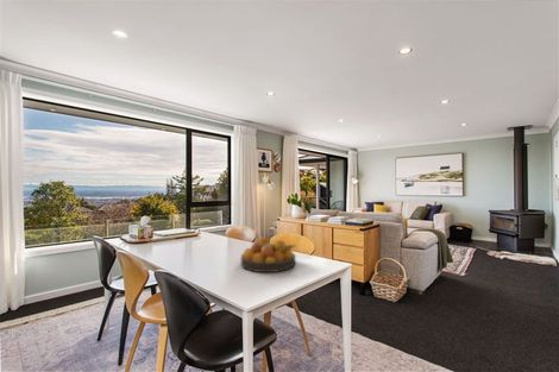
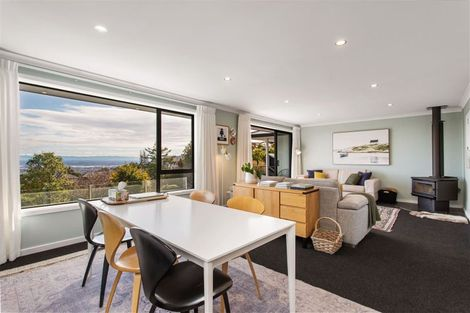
- fruit bowl [239,235,297,273]
